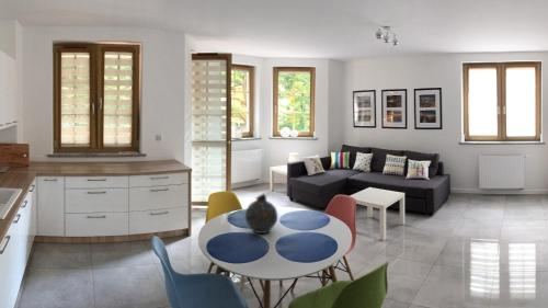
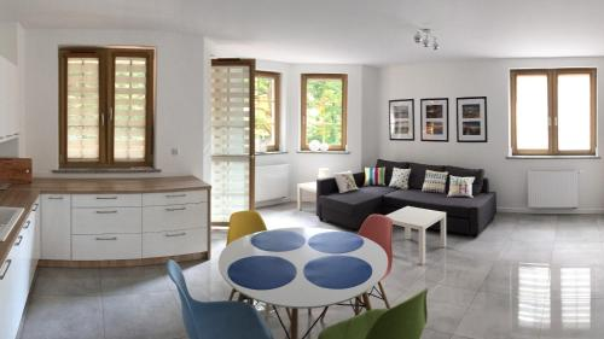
- snuff bottle [244,193,278,235]
